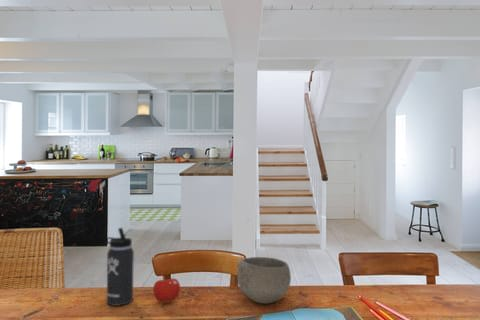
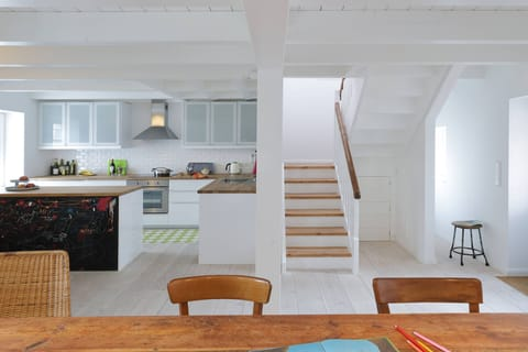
- fruit [152,274,181,304]
- bowl [236,256,292,305]
- thermos bottle [104,227,135,307]
